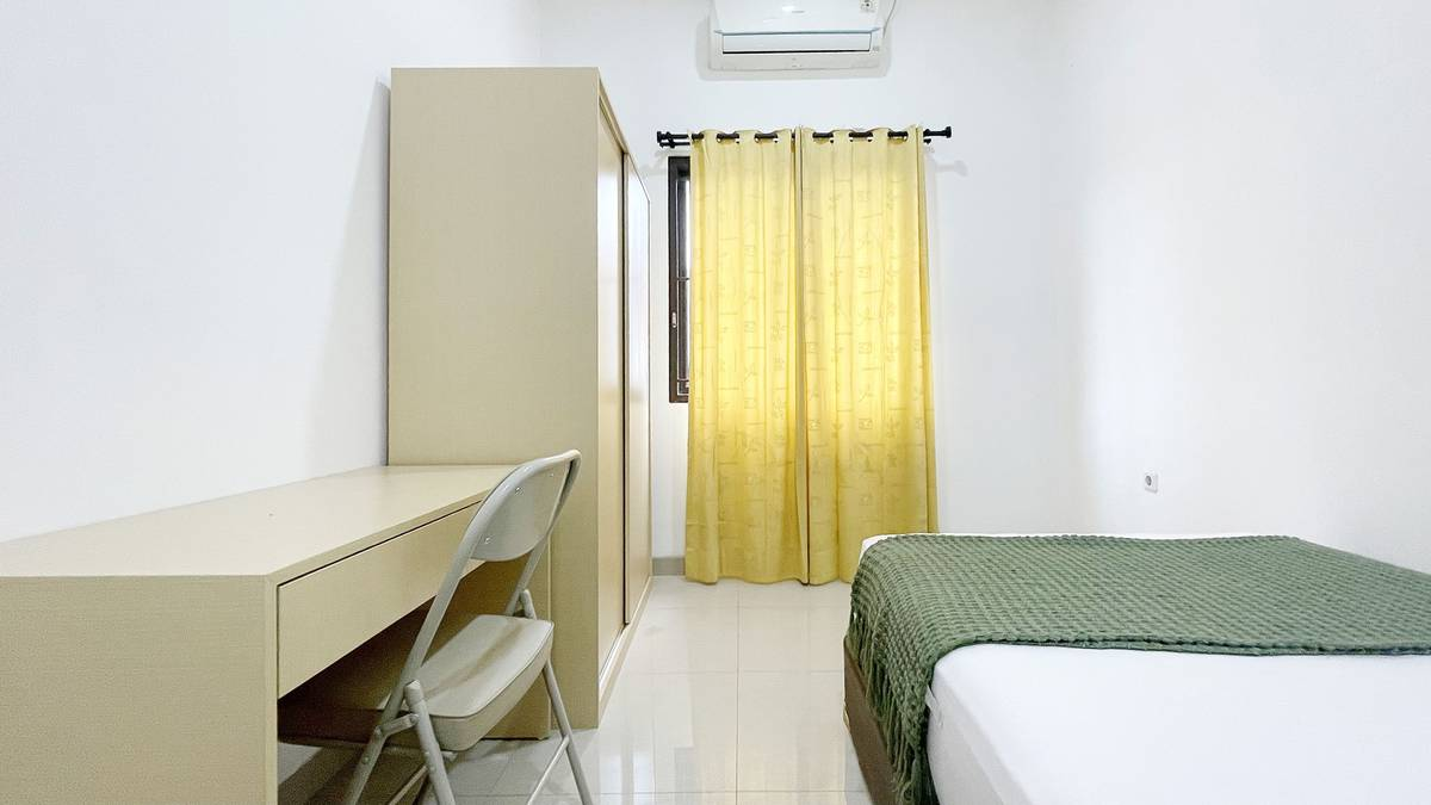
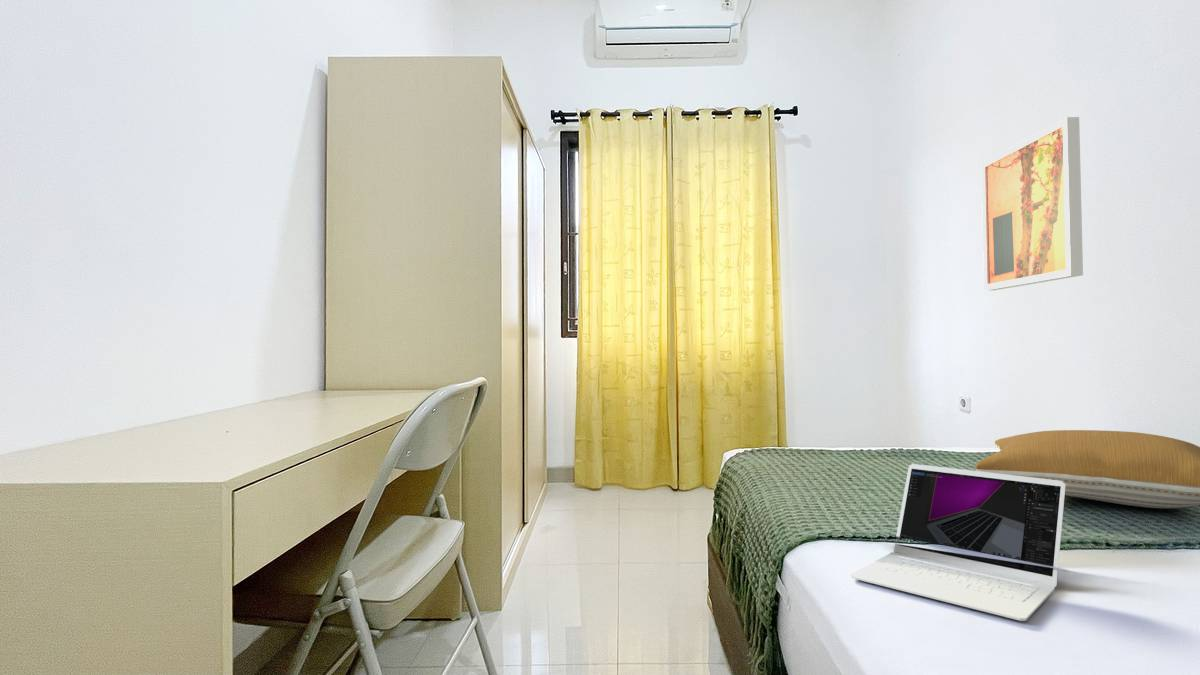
+ laptop [849,463,1066,622]
+ pillow [975,429,1200,509]
+ wall art [981,116,1084,291]
